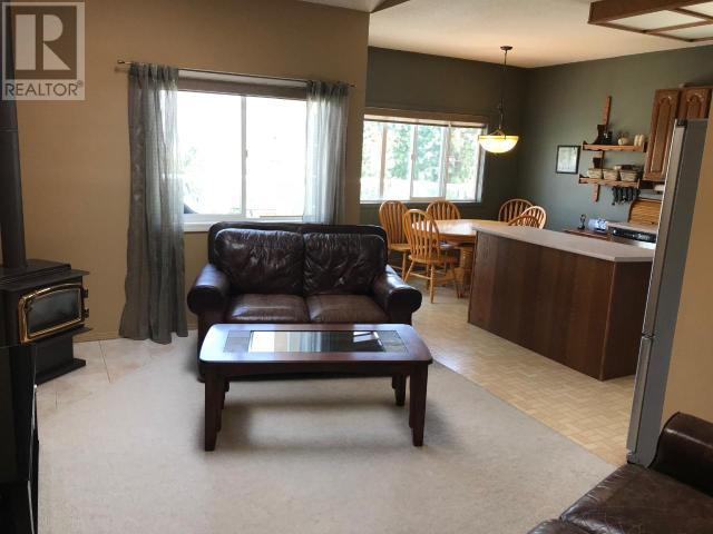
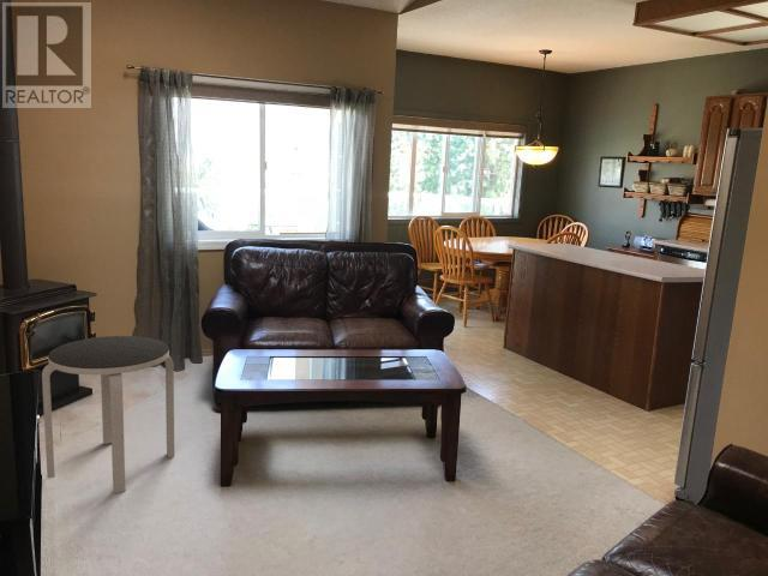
+ side table [41,335,175,494]
